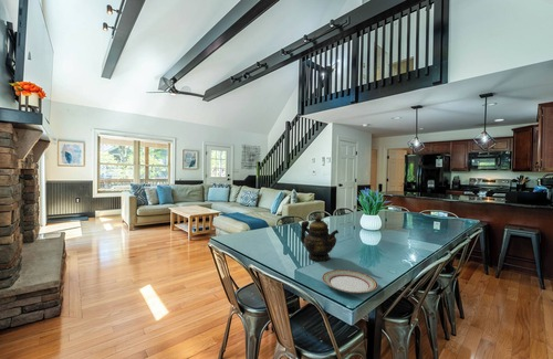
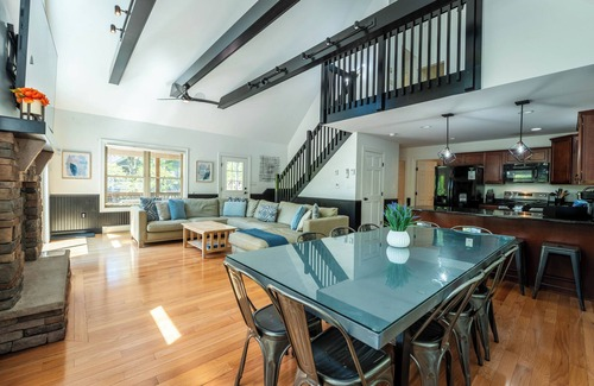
- teapot [300,214,340,262]
- plate [321,268,378,294]
